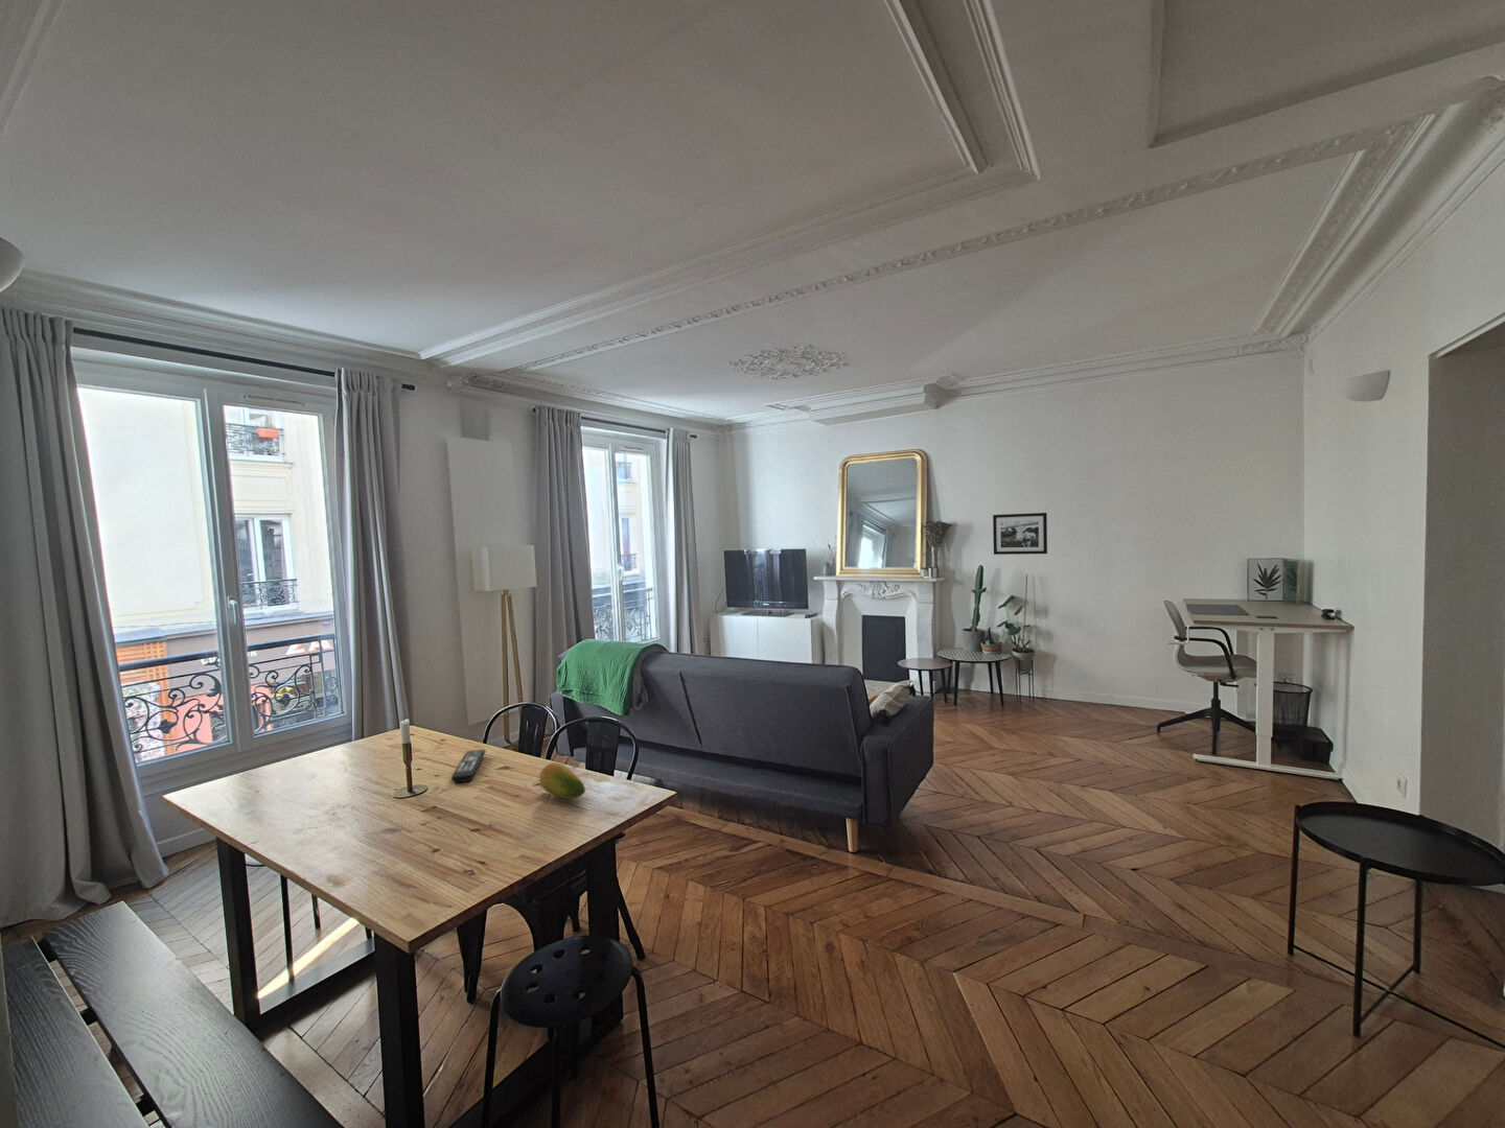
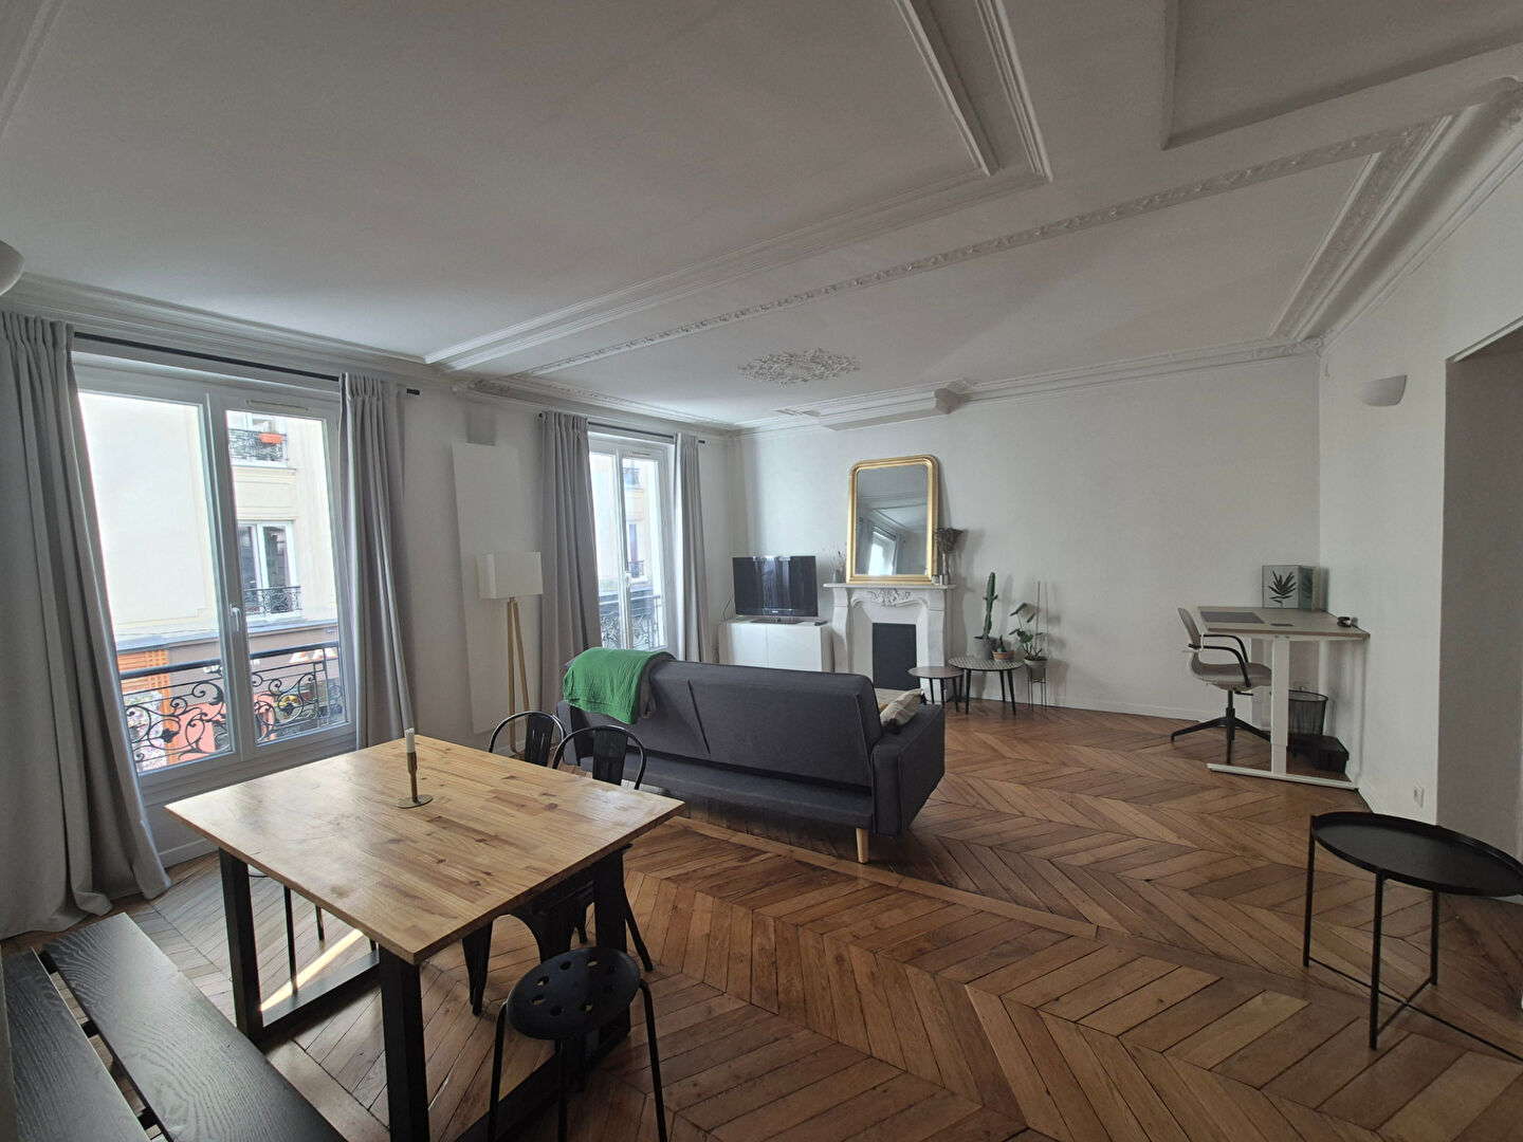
- picture frame [992,512,1049,556]
- remote control [450,749,487,783]
- fruit [538,762,587,800]
